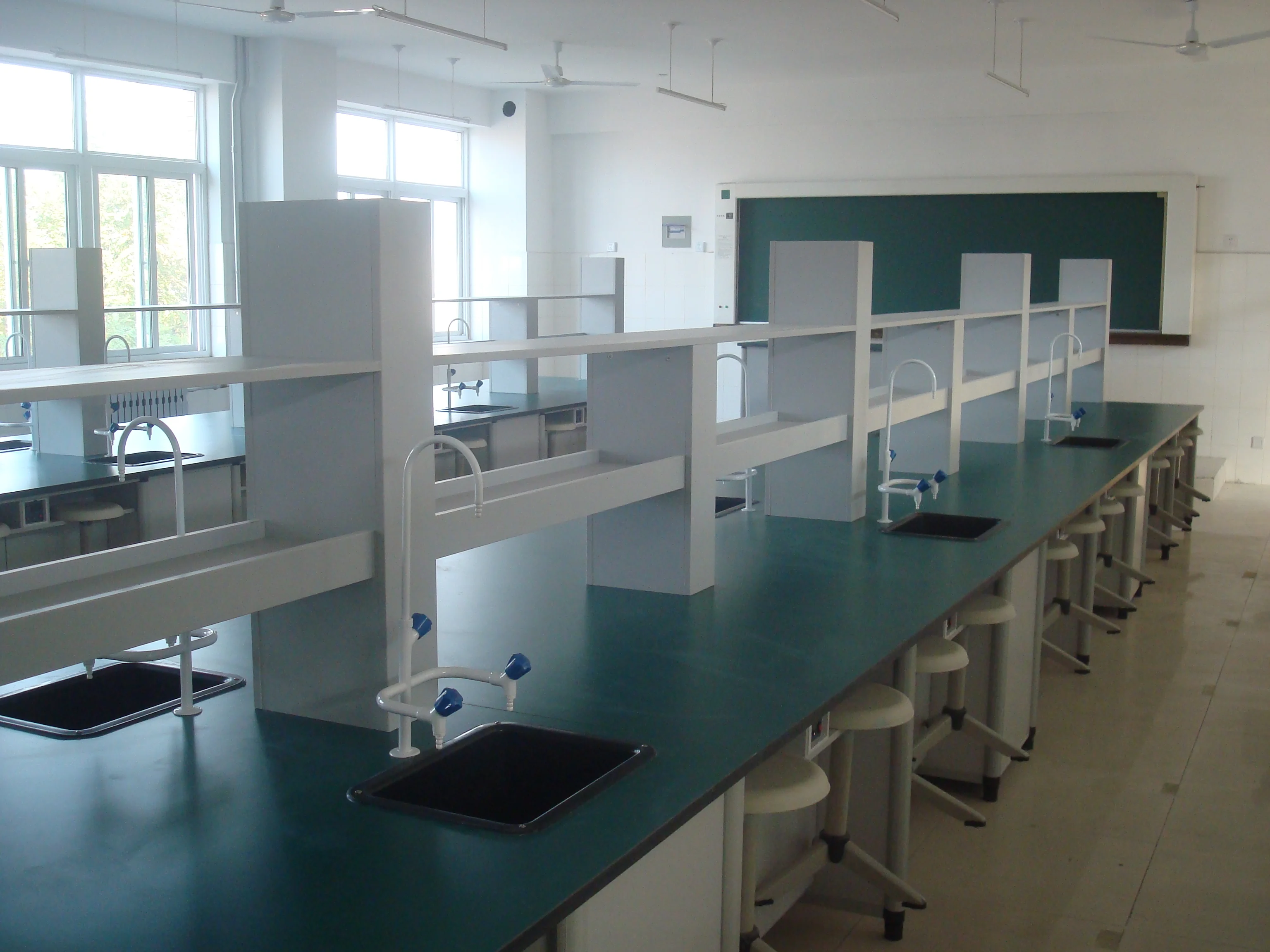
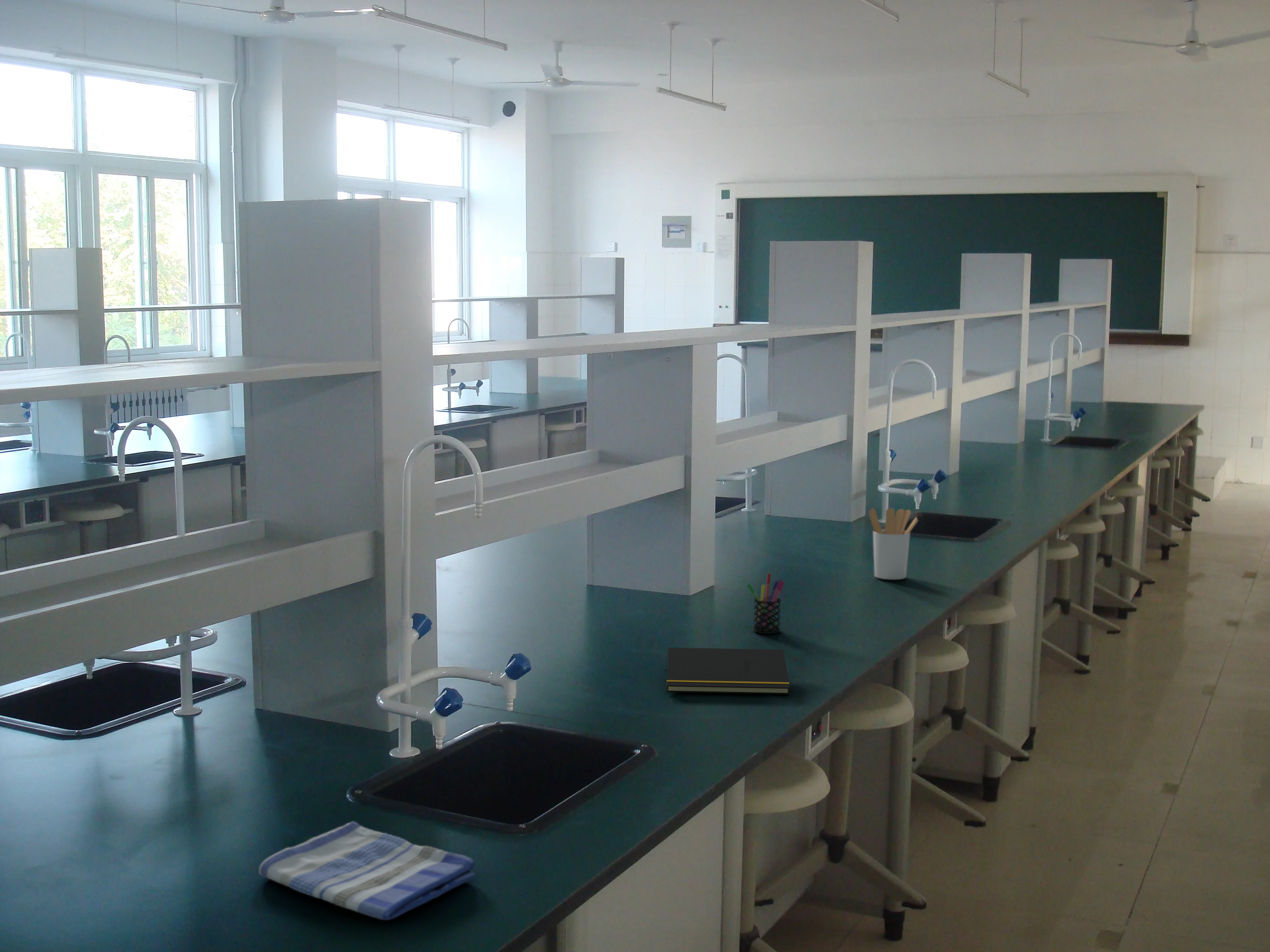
+ utensil holder [869,508,919,580]
+ dish towel [258,821,476,921]
+ notepad [664,647,790,695]
+ pen holder [747,573,785,634]
